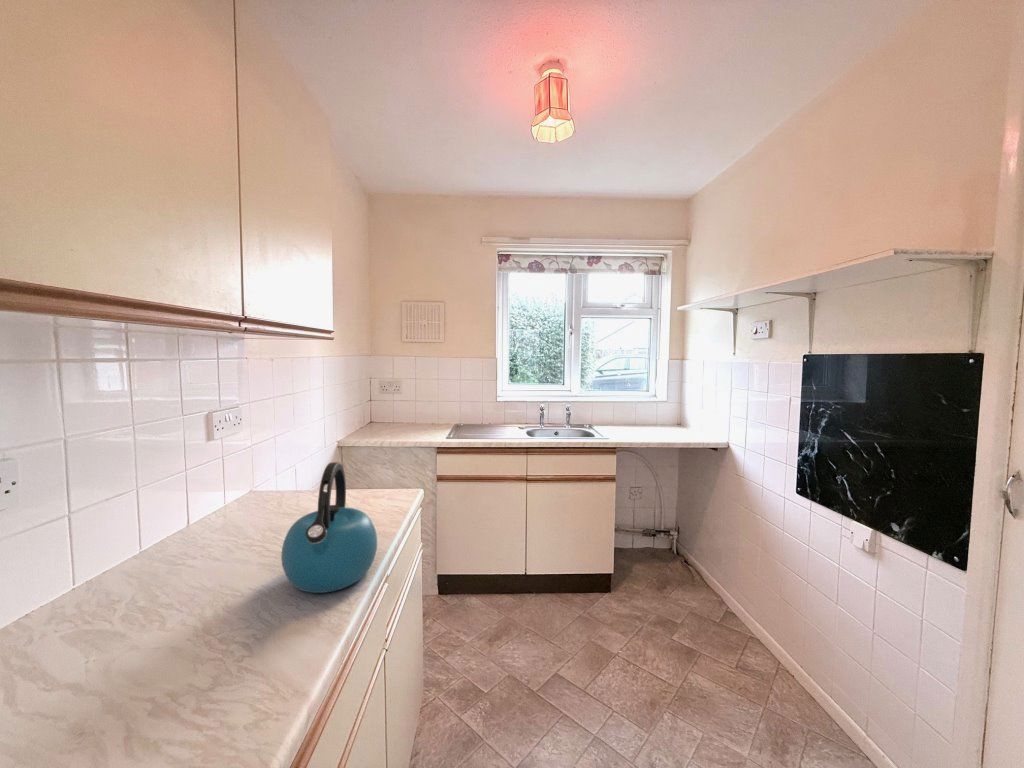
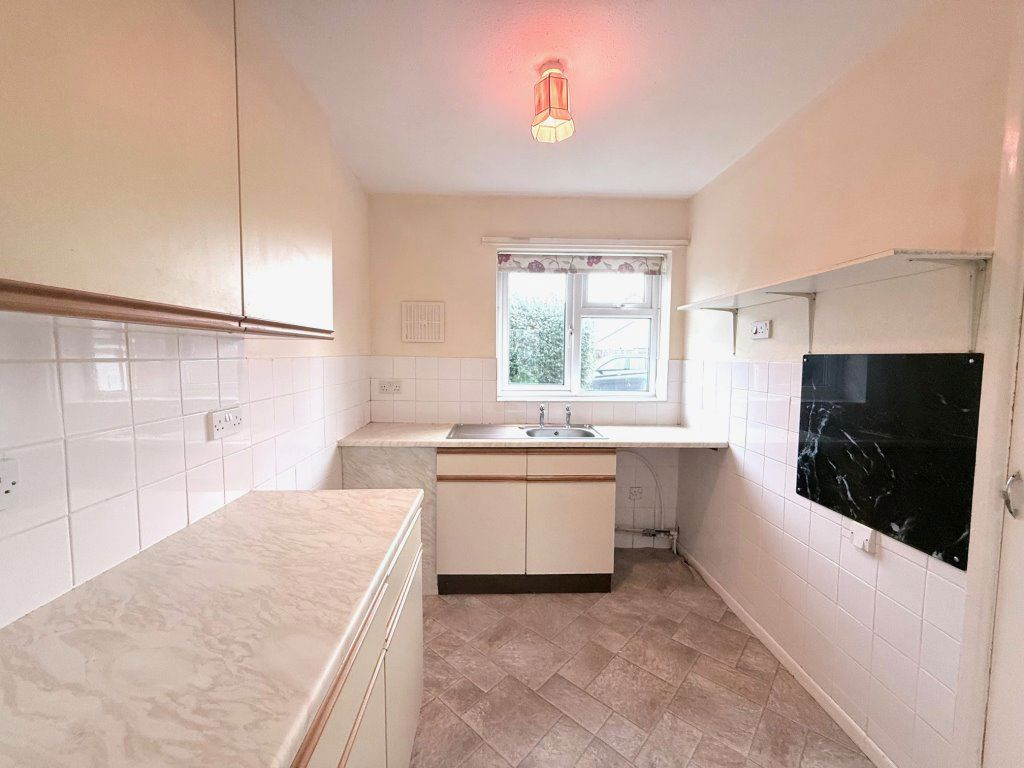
- kettle [280,461,378,594]
